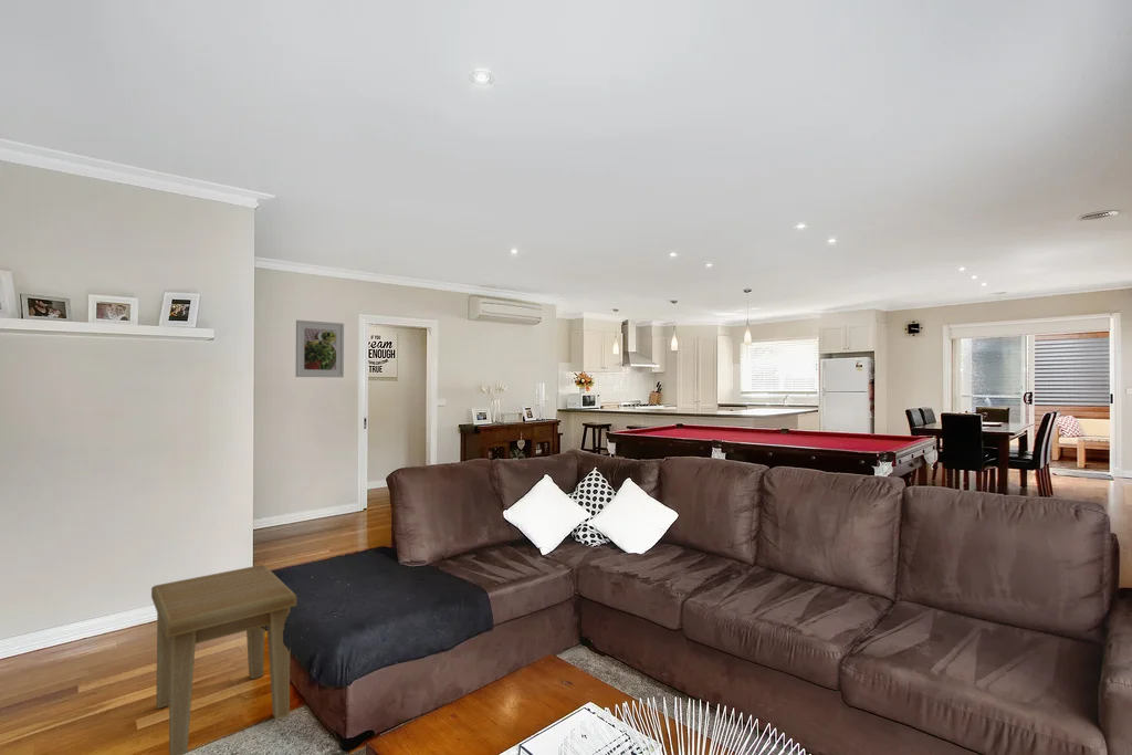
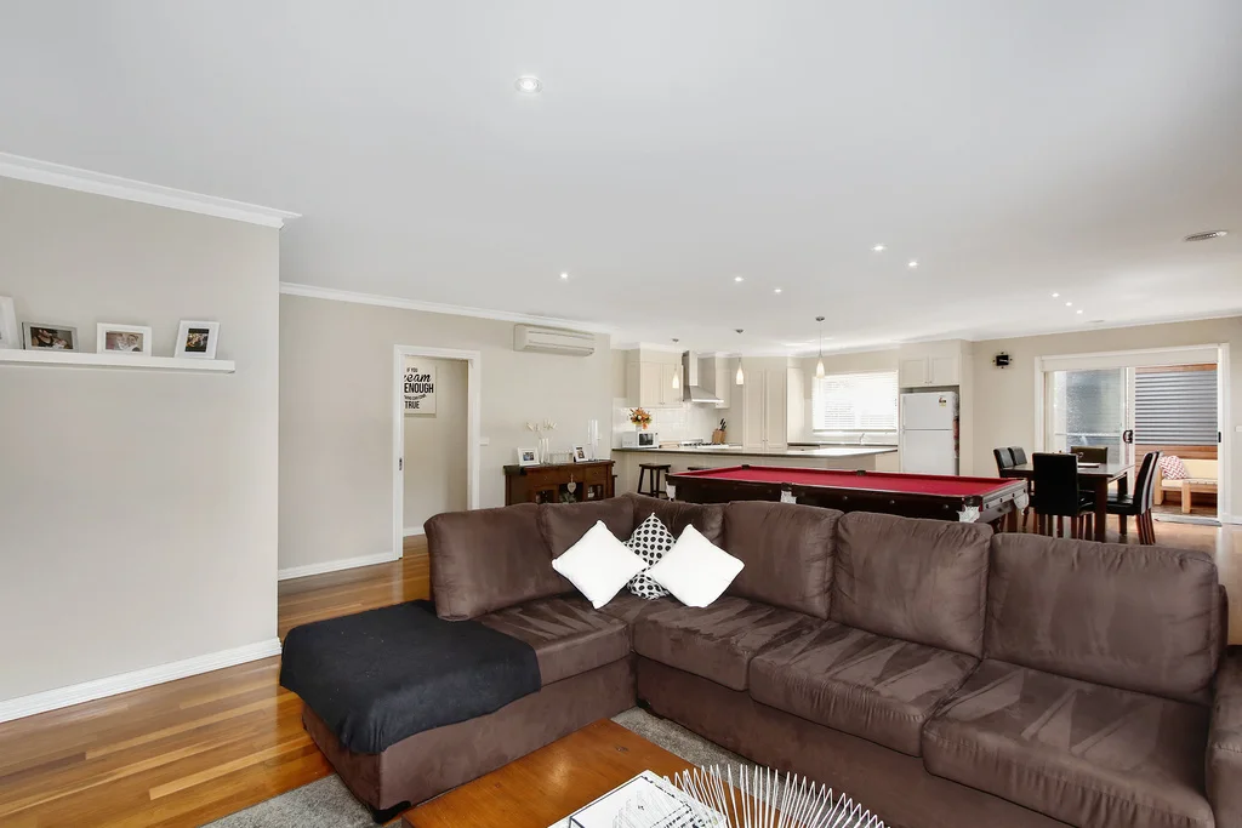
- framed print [295,319,345,378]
- side table [150,564,297,755]
